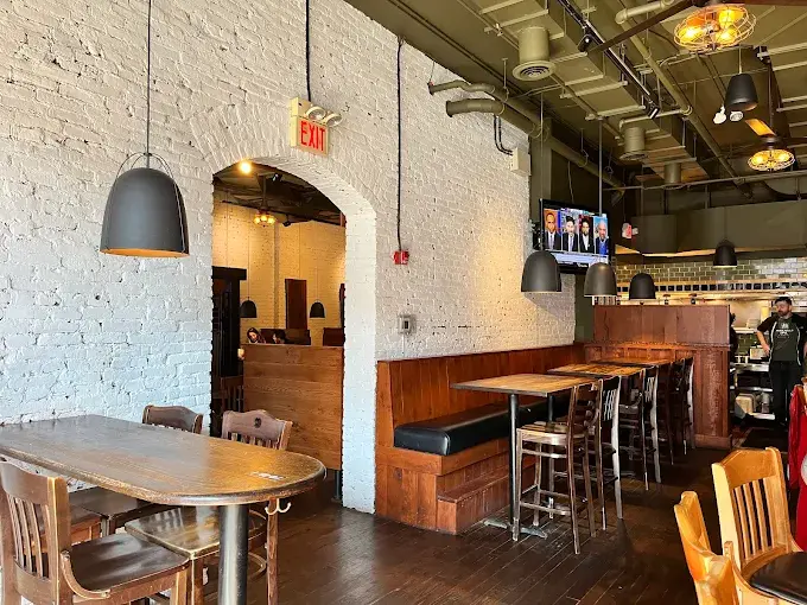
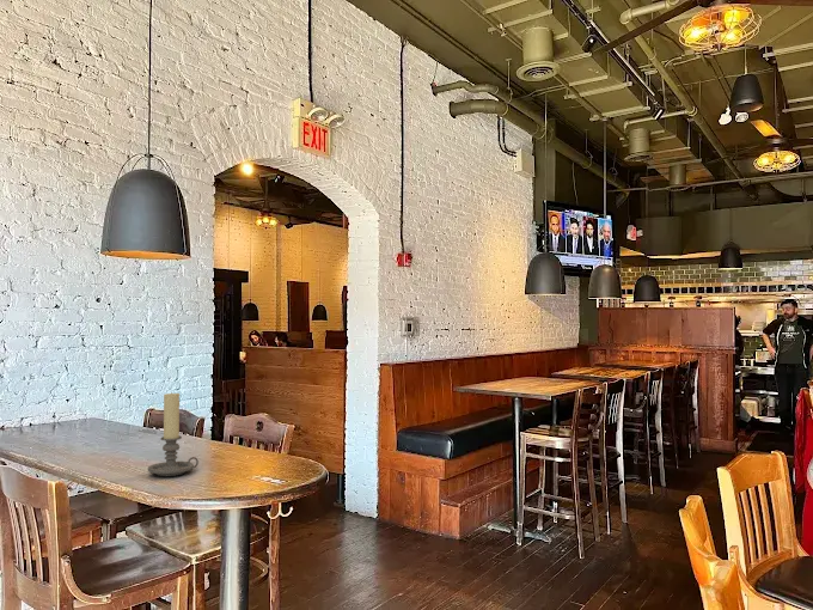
+ candle holder [147,391,200,477]
